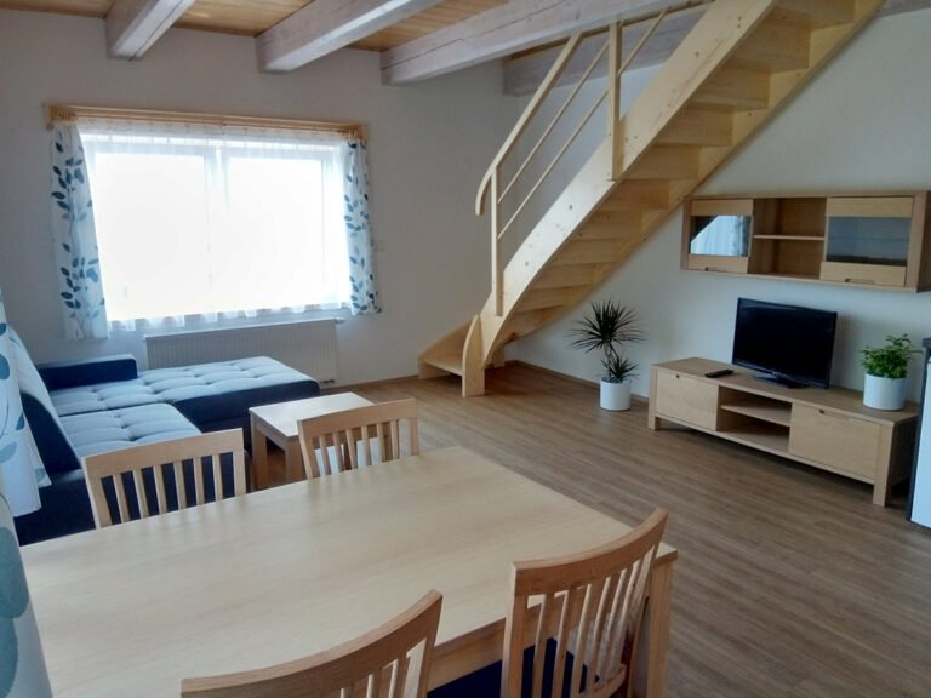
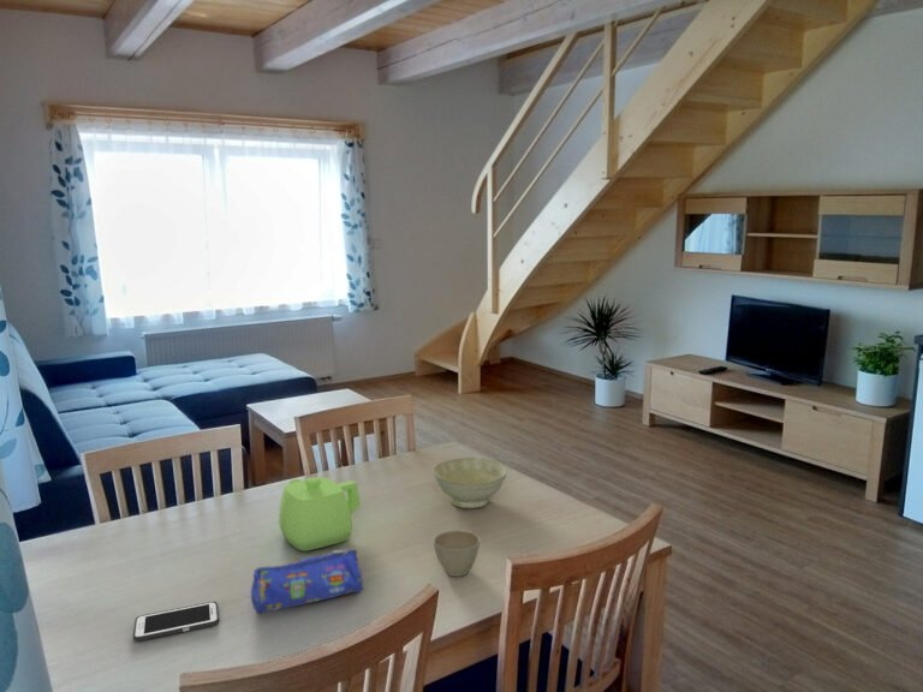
+ bowl [431,457,508,509]
+ pencil case [250,548,364,615]
+ cell phone [132,601,220,643]
+ teapot [278,476,362,553]
+ flower pot [433,529,481,578]
